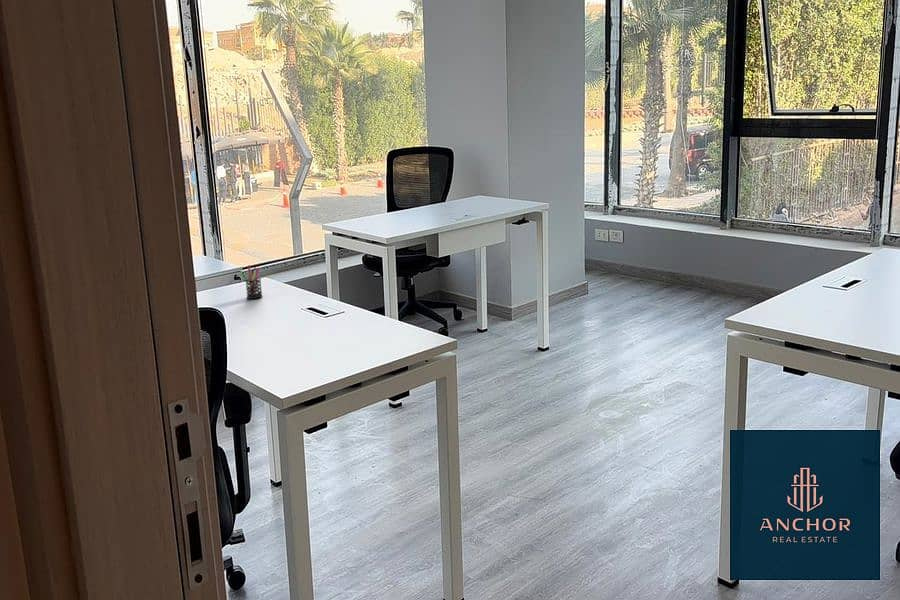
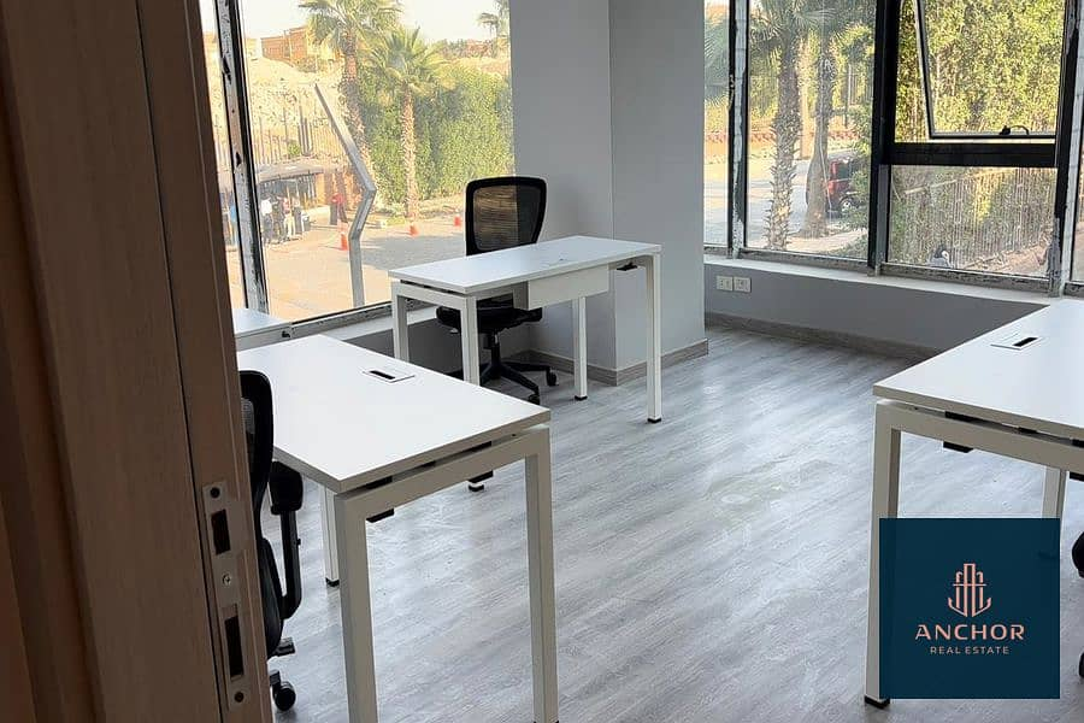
- pen holder [240,264,263,300]
